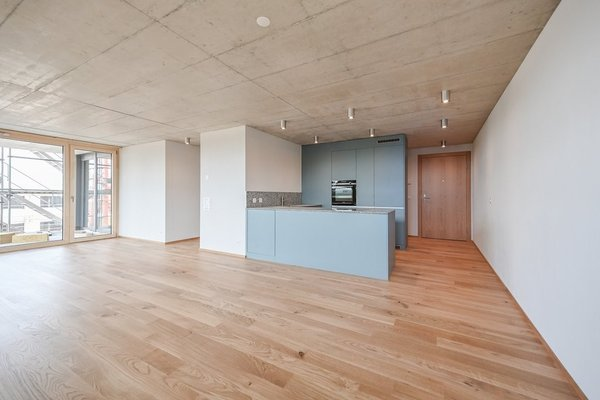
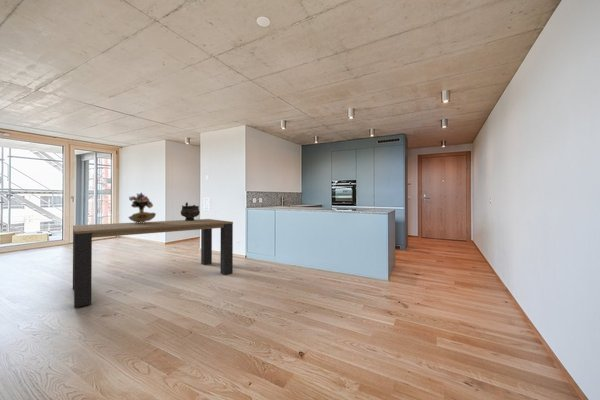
+ bouquet [127,192,157,223]
+ vessel [180,201,201,221]
+ dining table [72,218,234,309]
